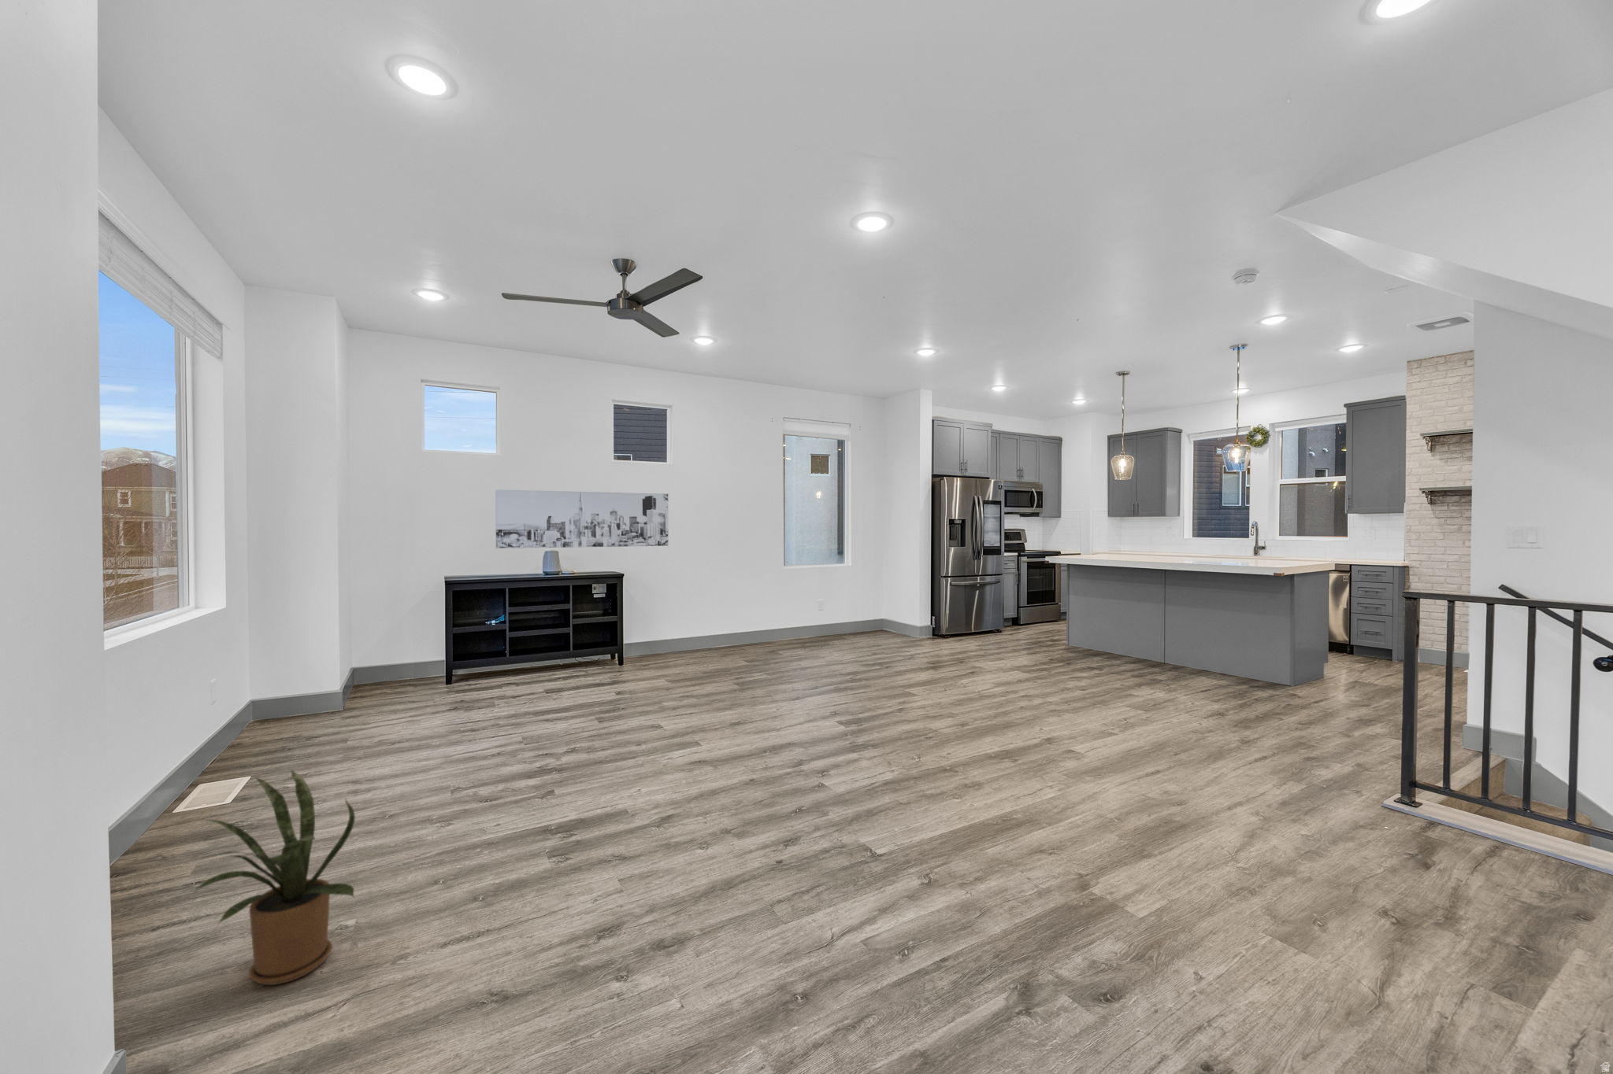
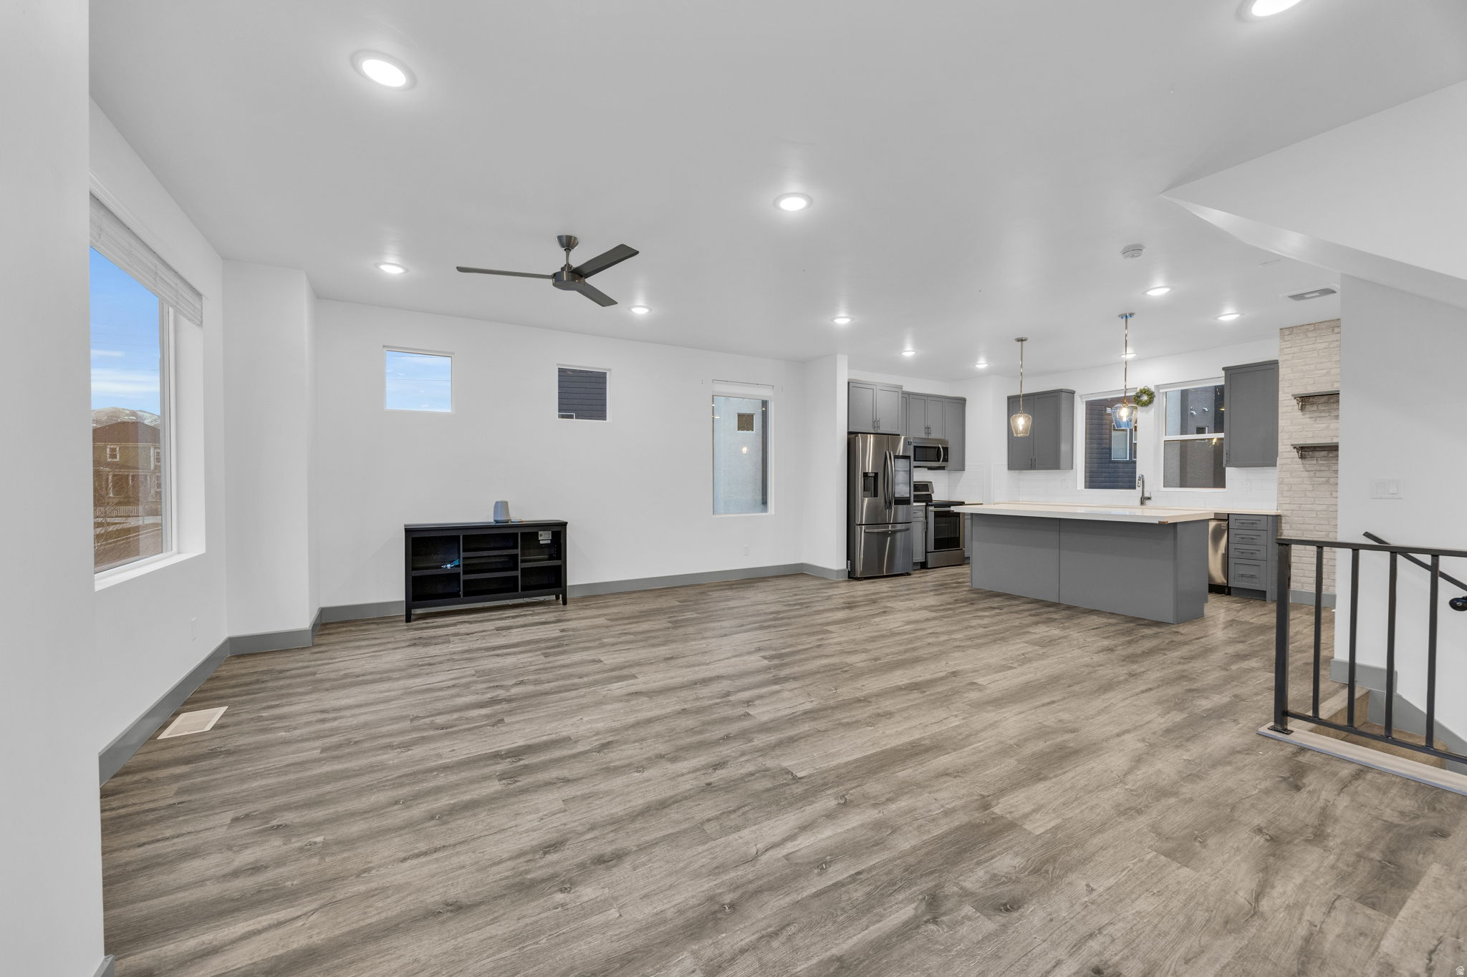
- house plant [189,768,356,985]
- wall art [494,489,669,549]
